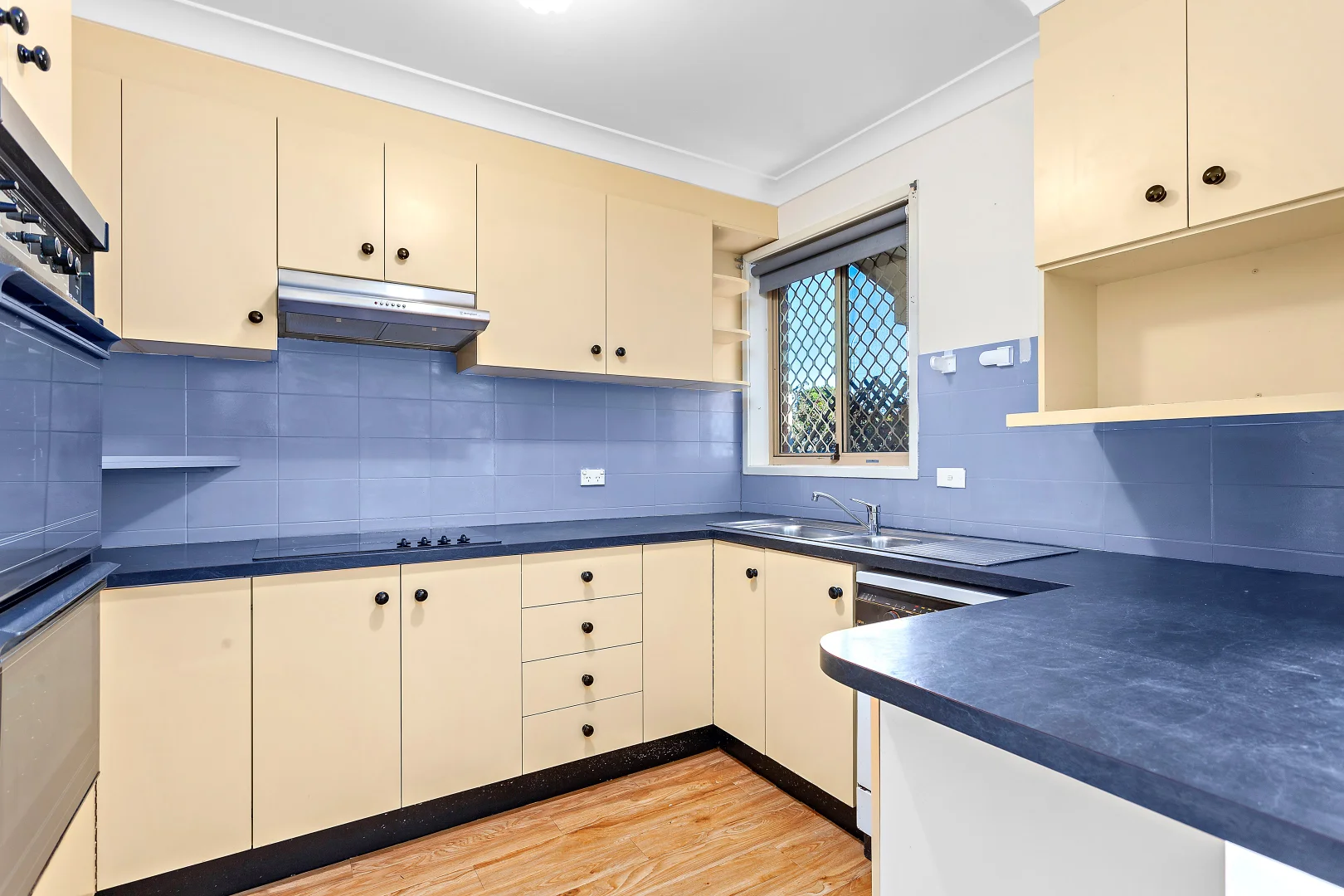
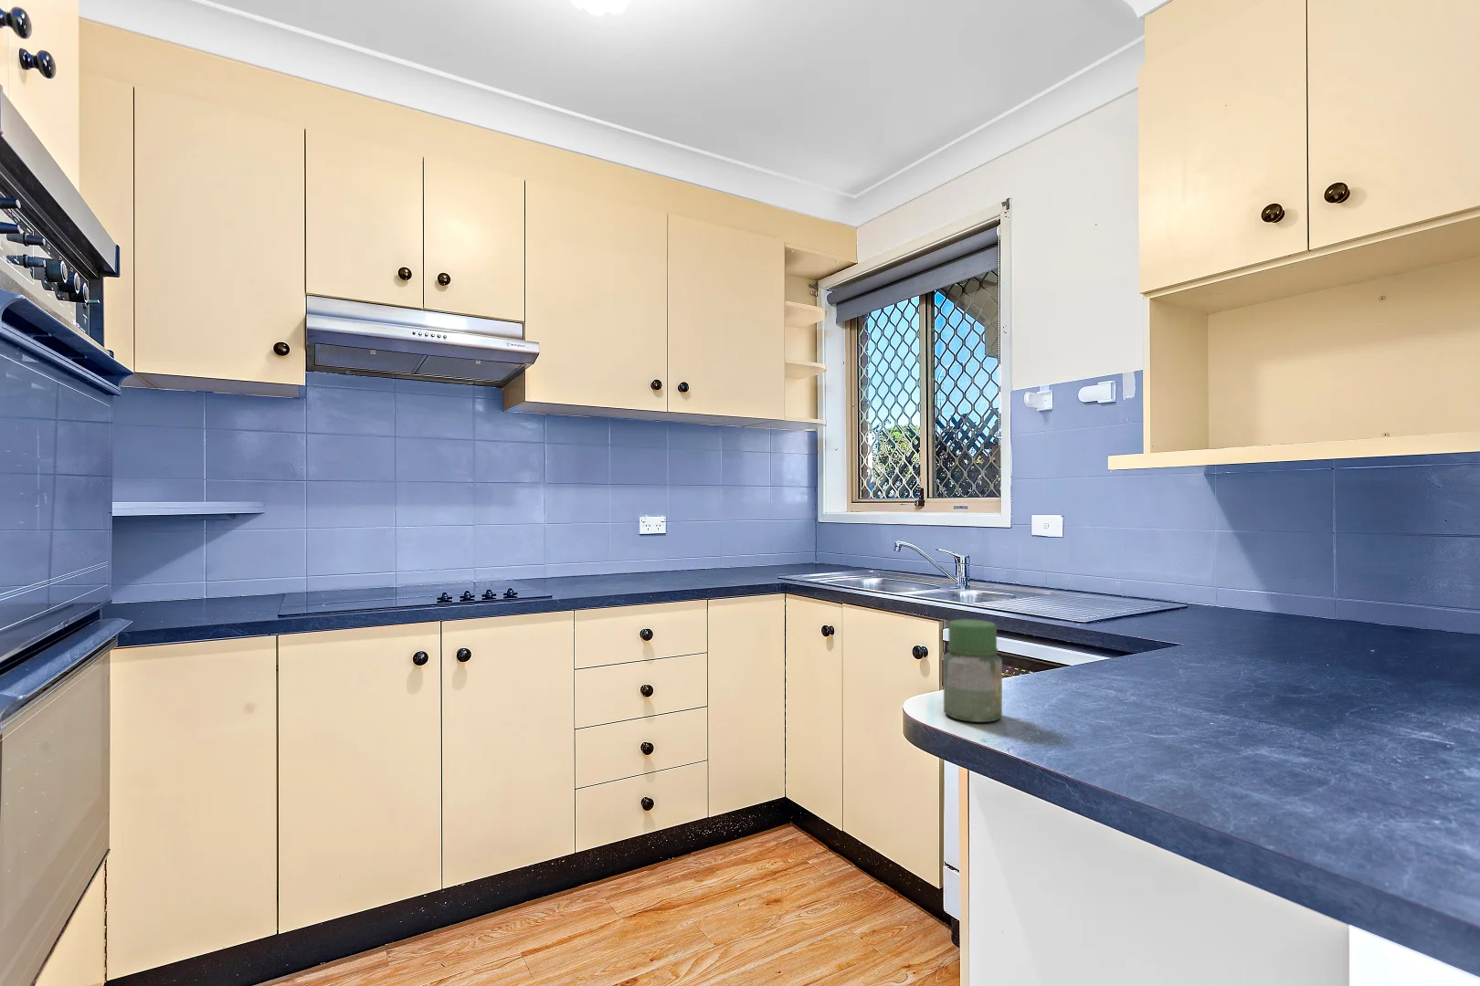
+ jar [943,618,1003,723]
